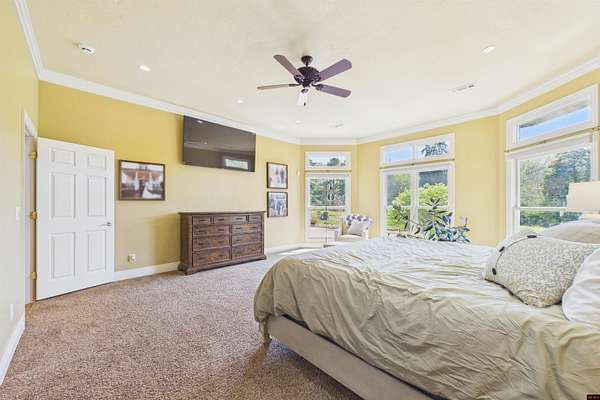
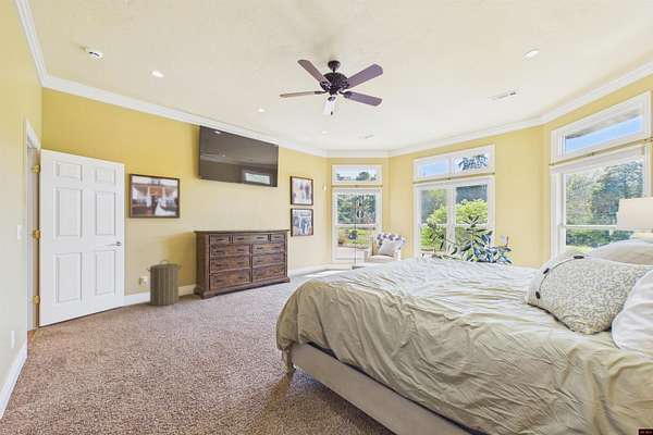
+ laundry hamper [146,259,183,307]
